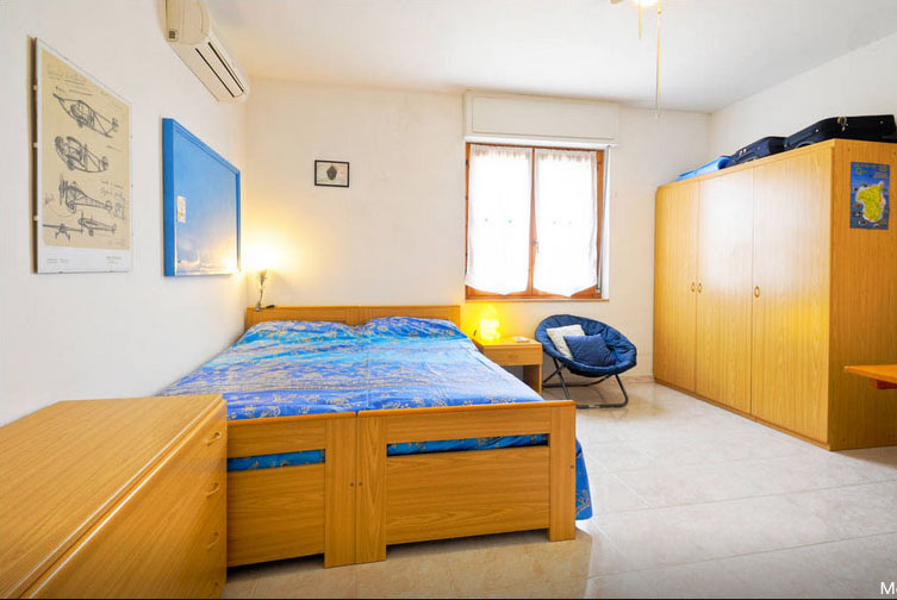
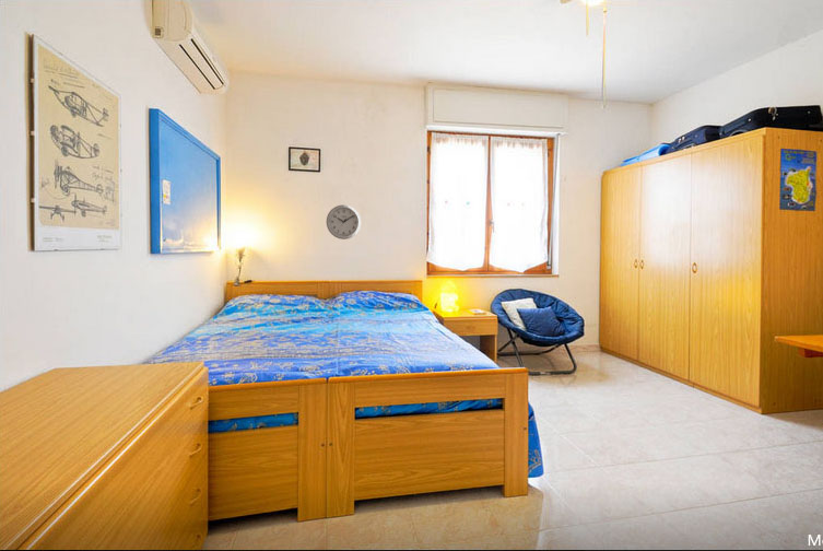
+ wall clock [326,203,362,241]
